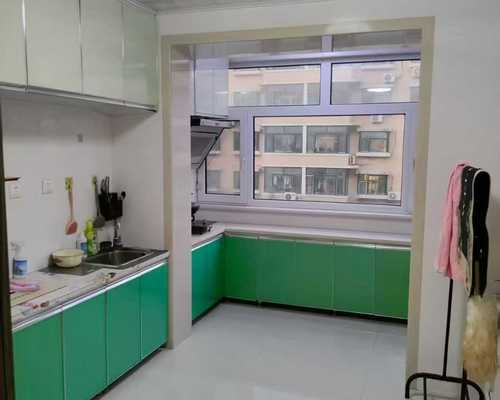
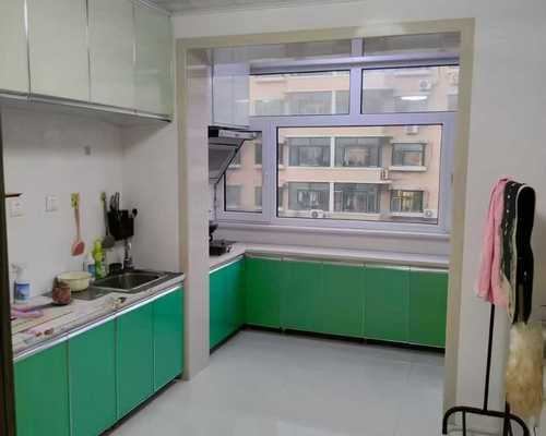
+ mug [51,286,75,305]
